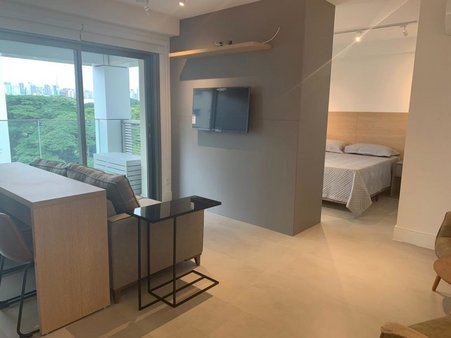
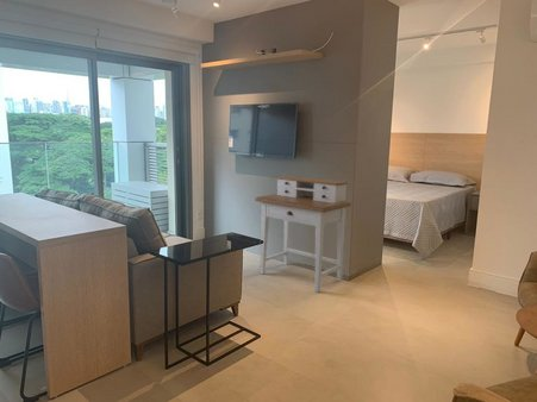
+ desk [254,175,352,294]
